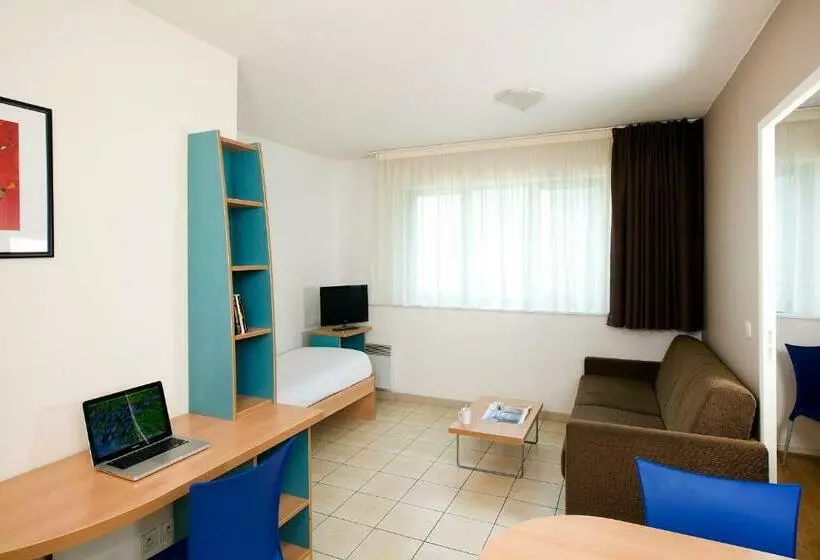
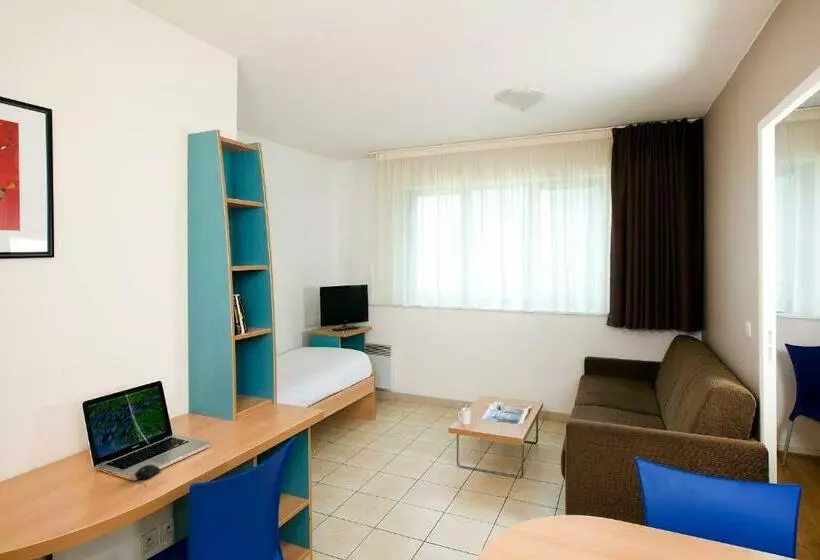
+ computer mouse [134,464,161,488]
